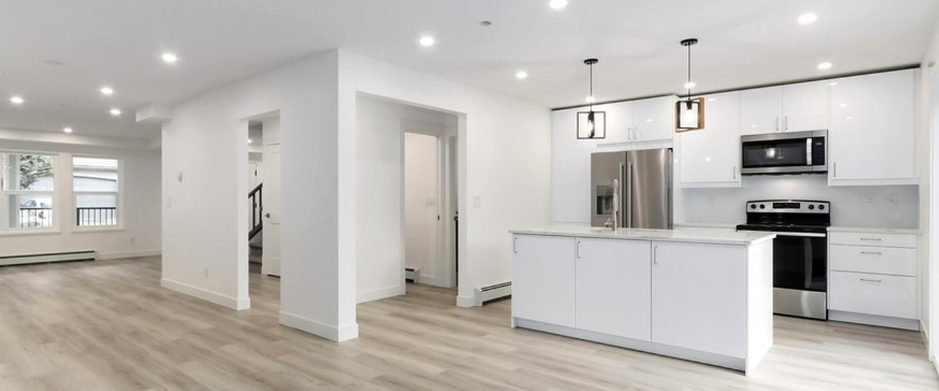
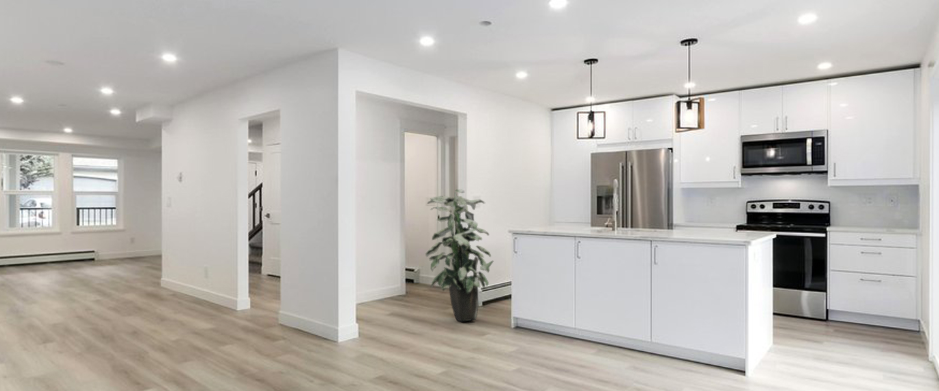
+ indoor plant [425,188,494,322]
